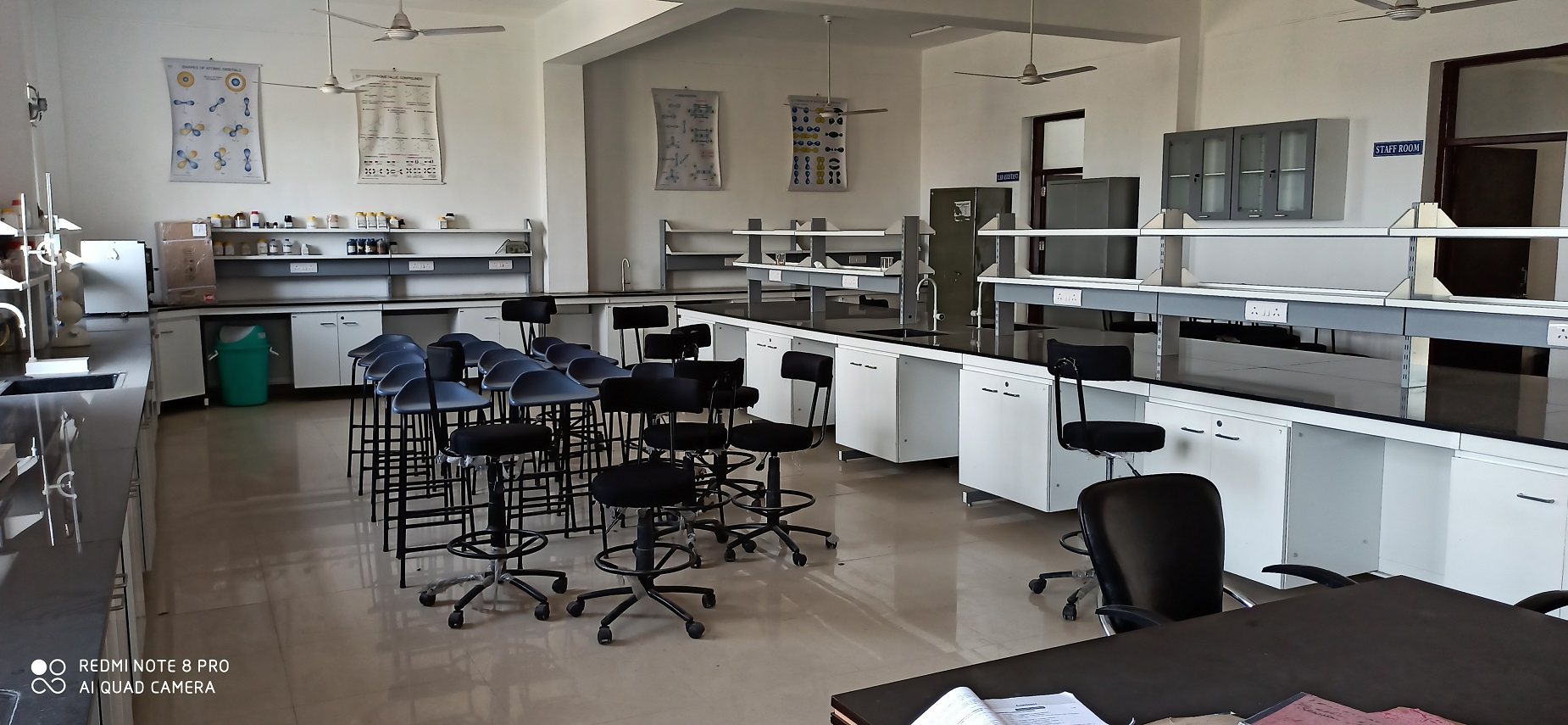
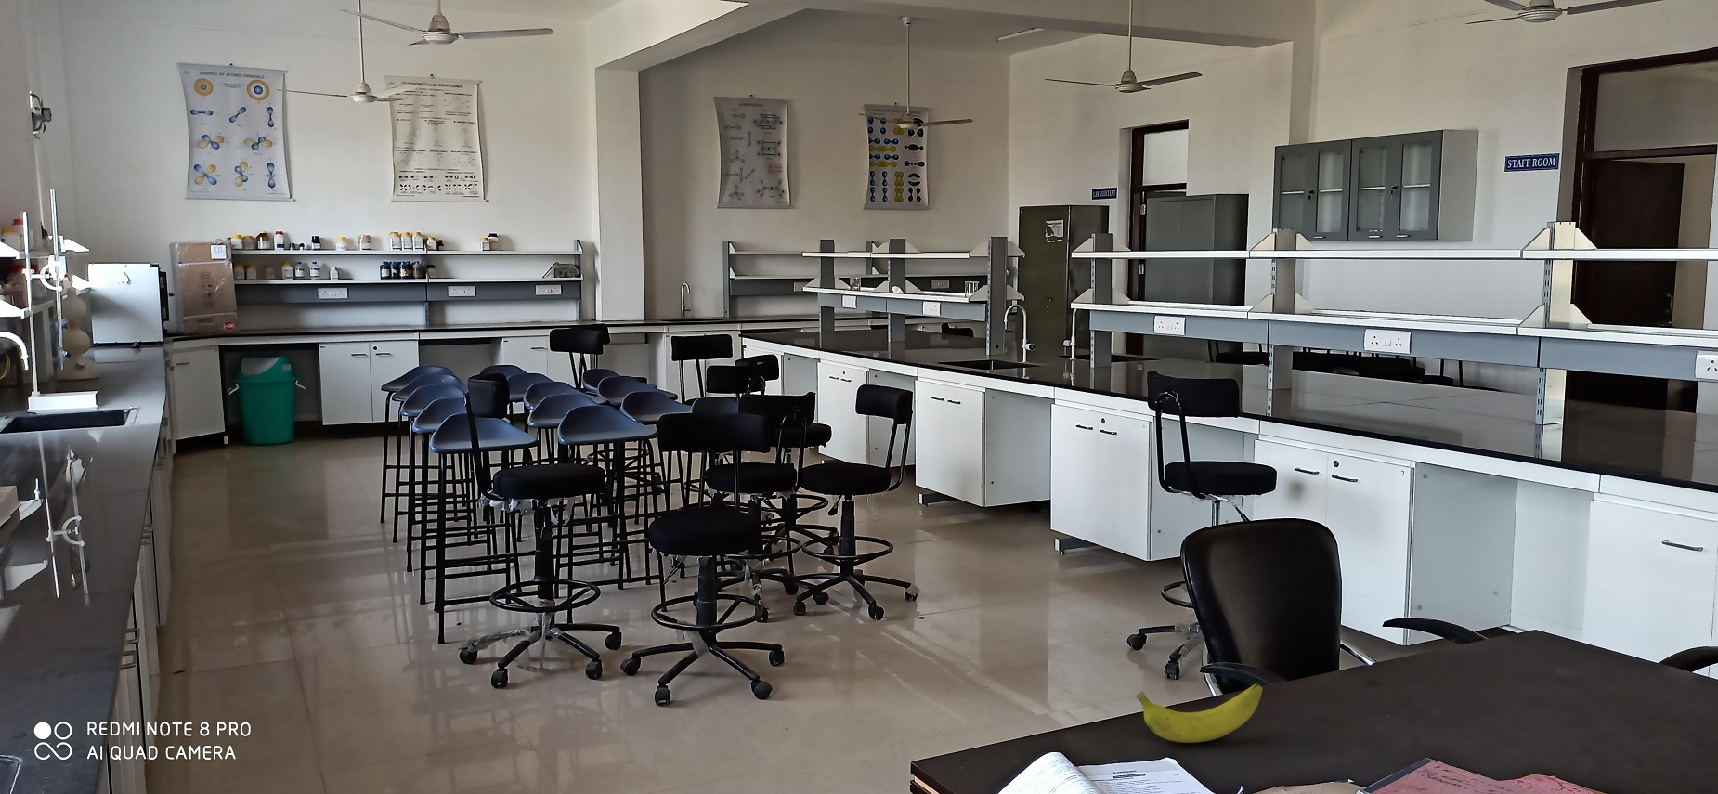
+ banana [1135,682,1263,744]
